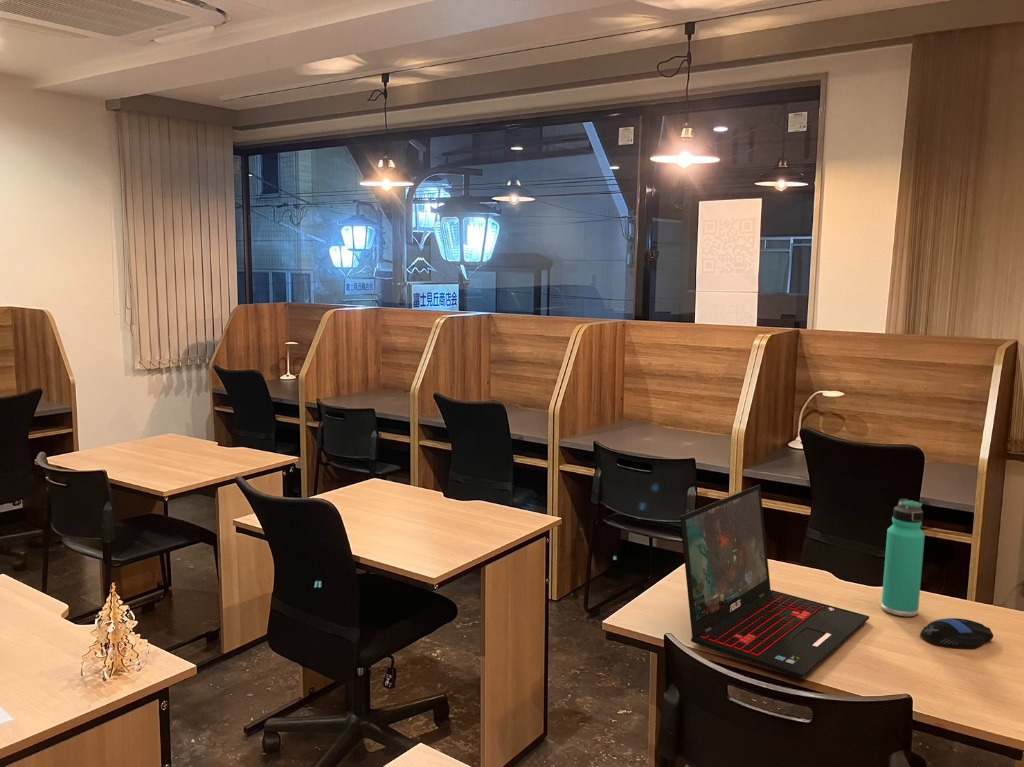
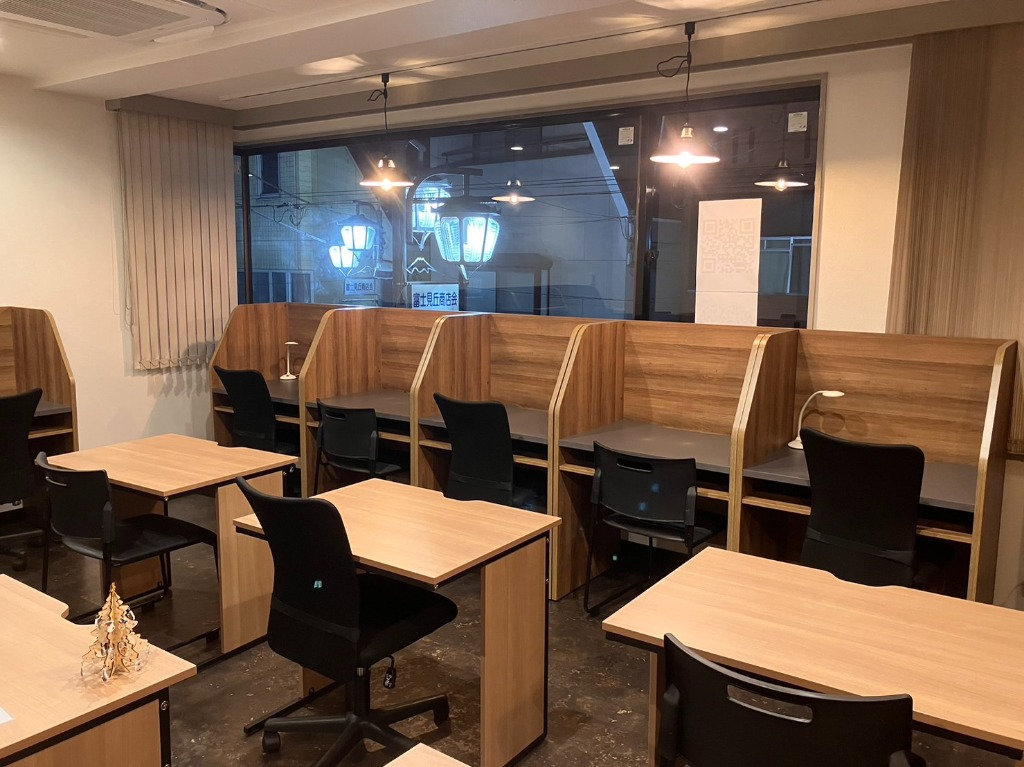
- laptop [679,484,870,679]
- computer mouse [919,617,994,649]
- thermos bottle [880,498,926,617]
